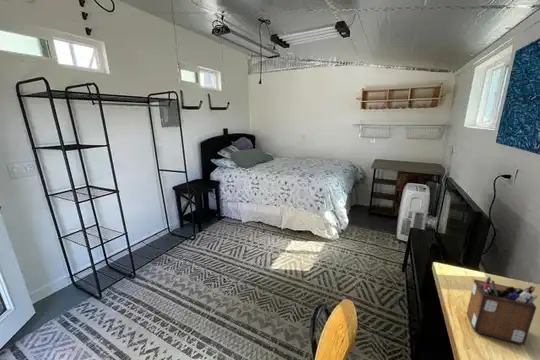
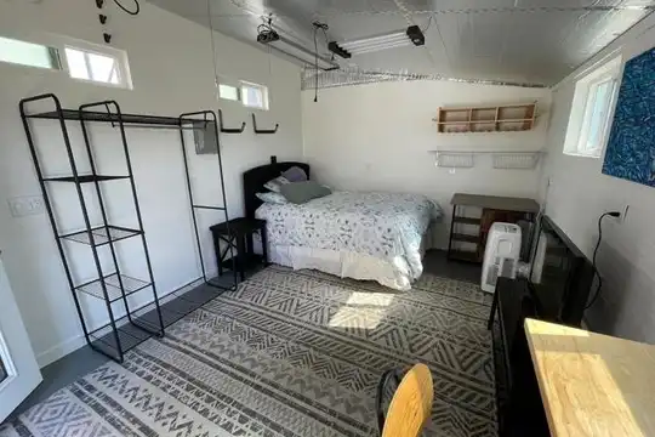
- desk organizer [466,276,539,346]
